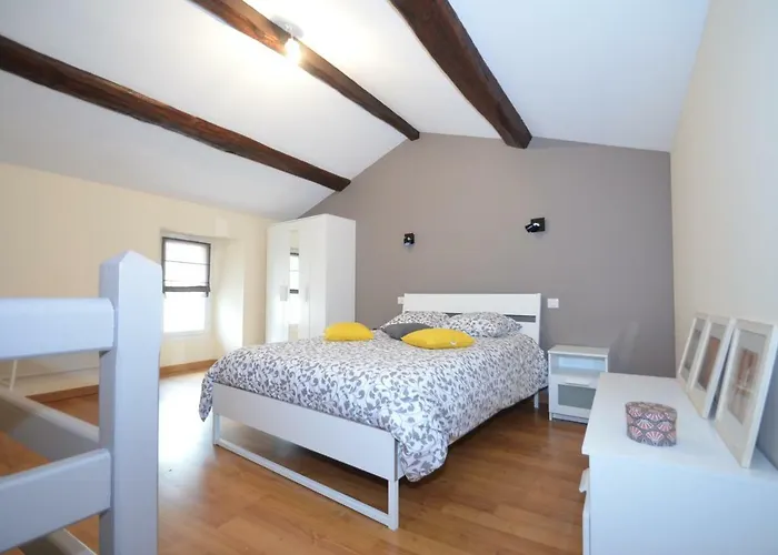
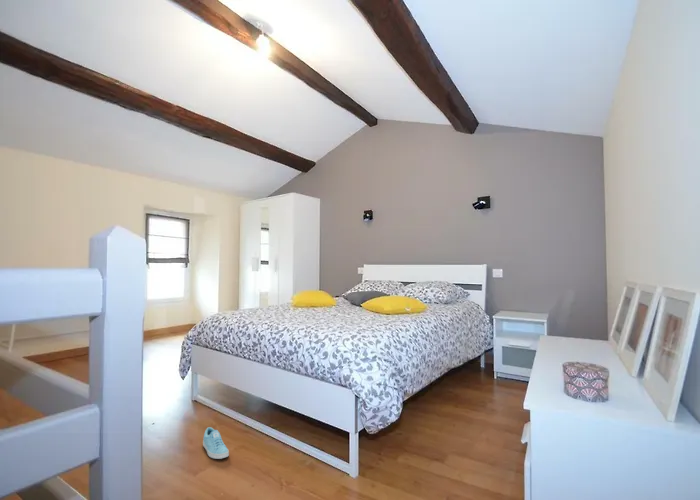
+ sneaker [202,426,230,460]
